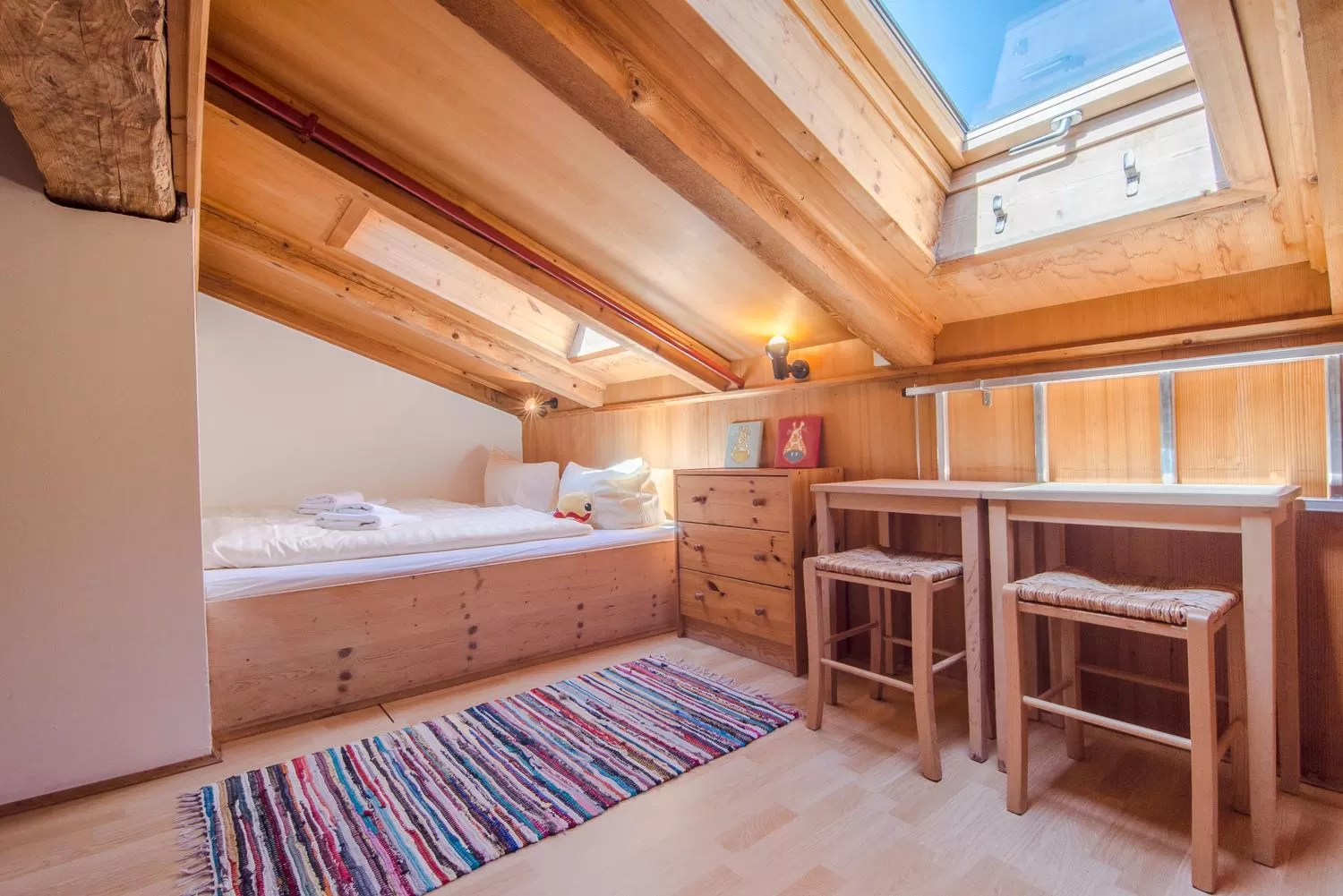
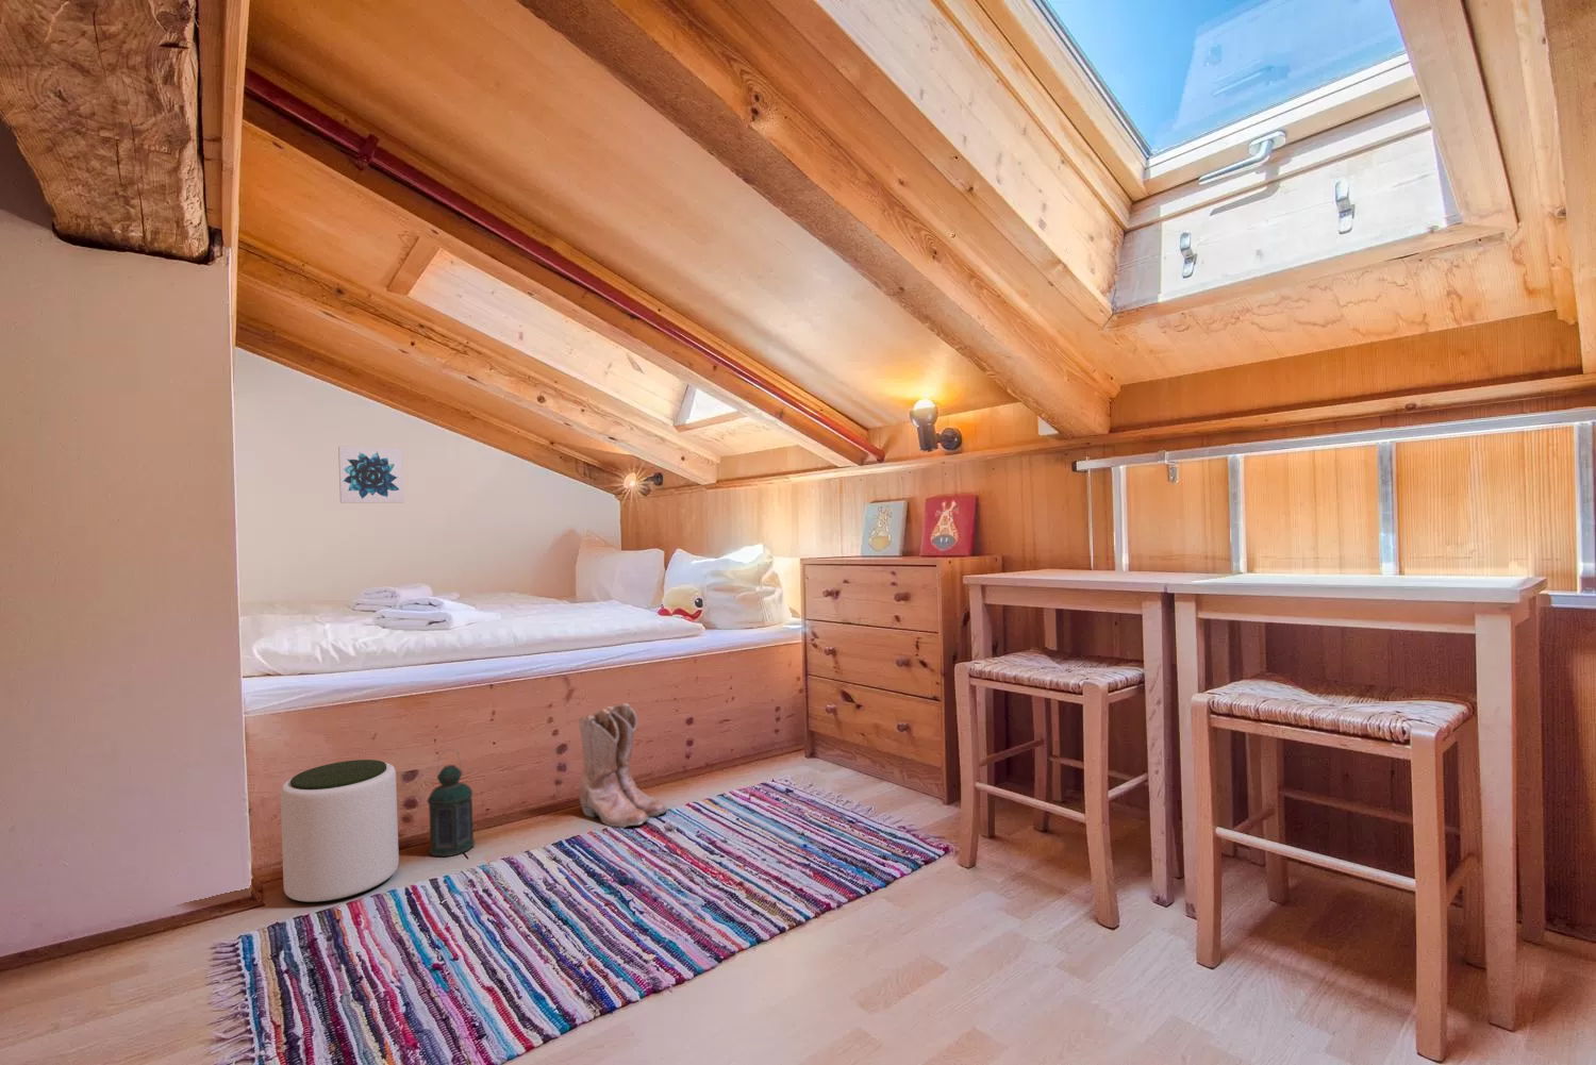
+ boots [578,702,668,828]
+ lantern [427,746,475,857]
+ wall art [338,446,405,504]
+ plant pot [279,758,400,903]
